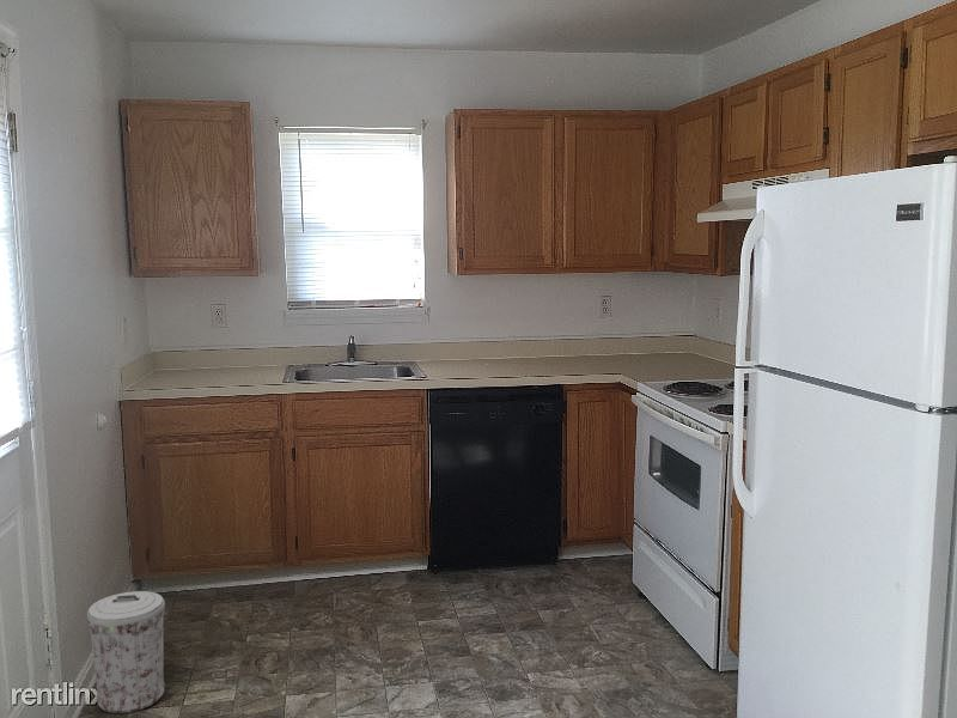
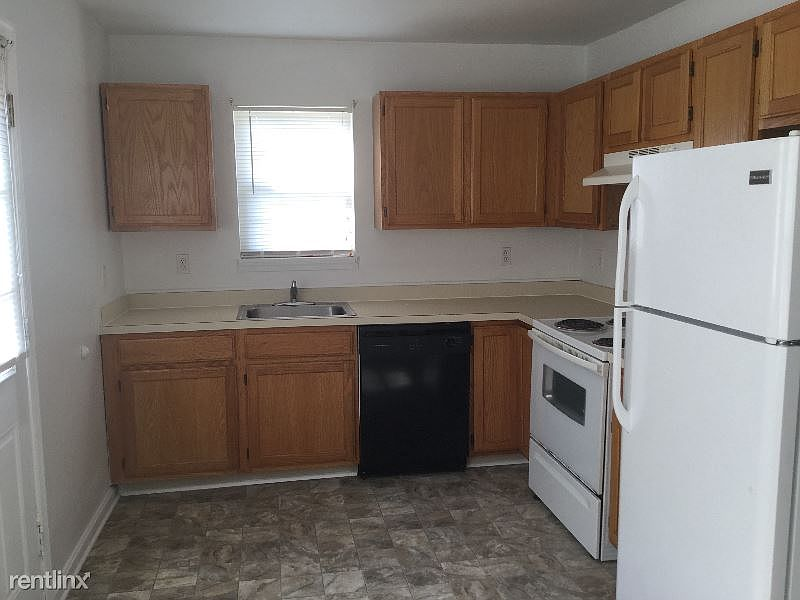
- trash can [86,590,166,714]
